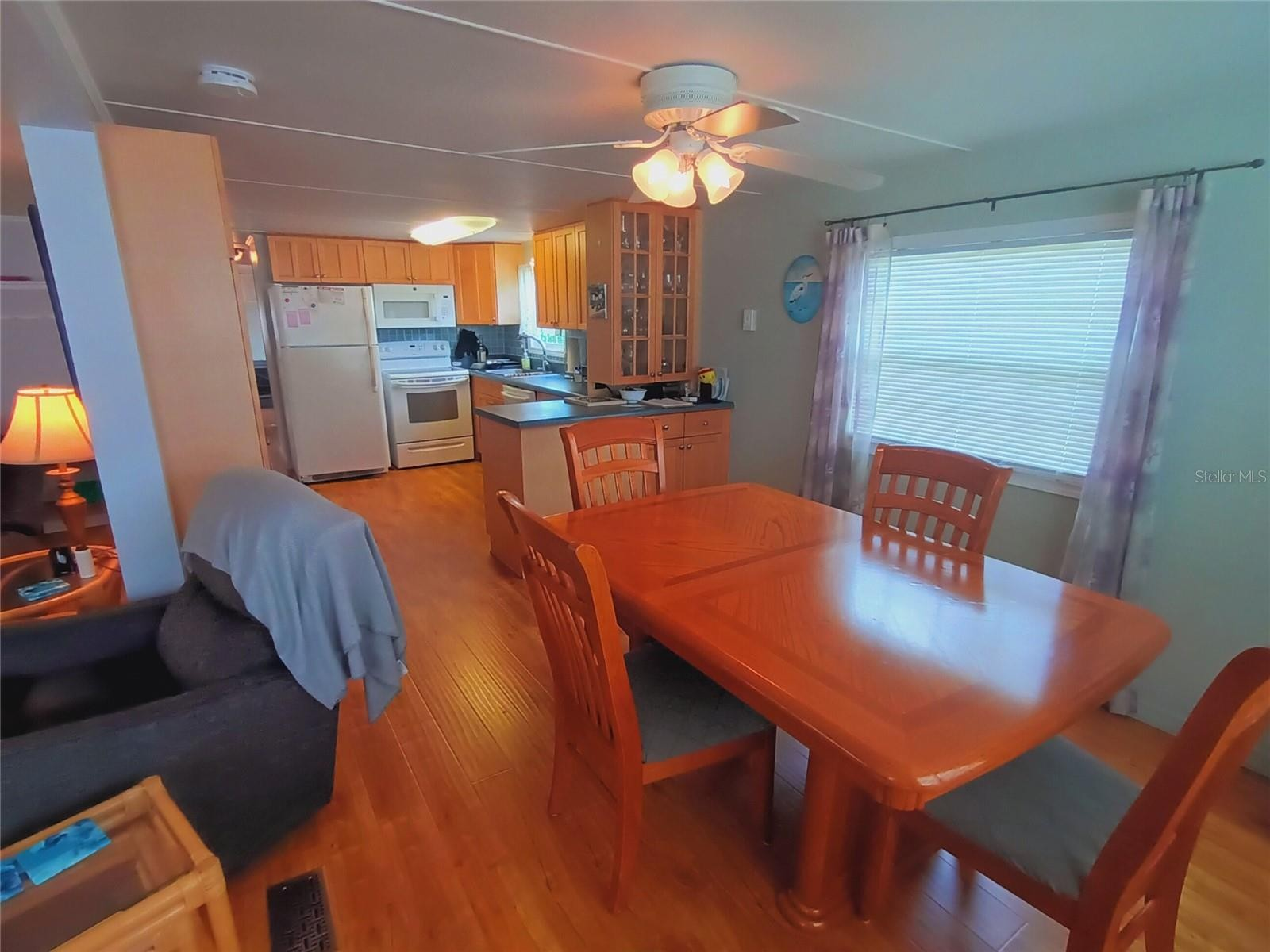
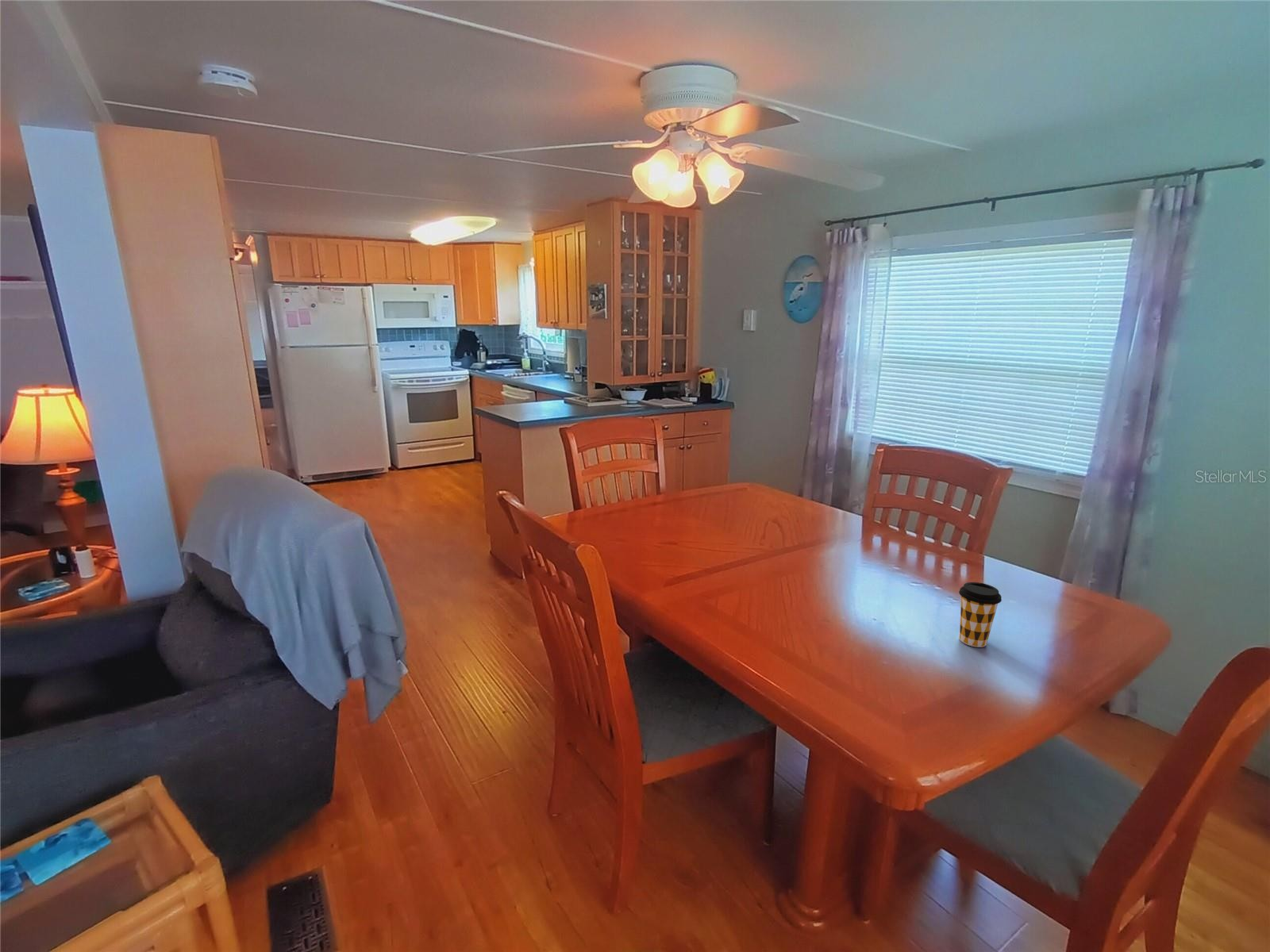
+ coffee cup [958,582,1003,648]
